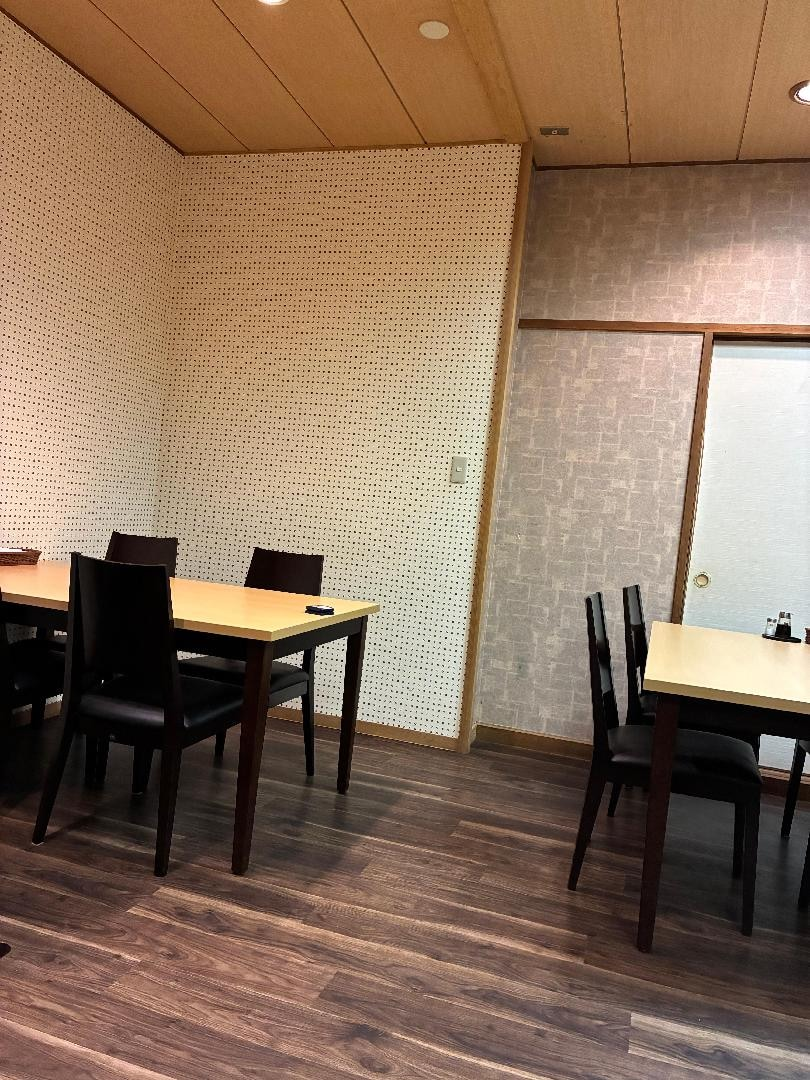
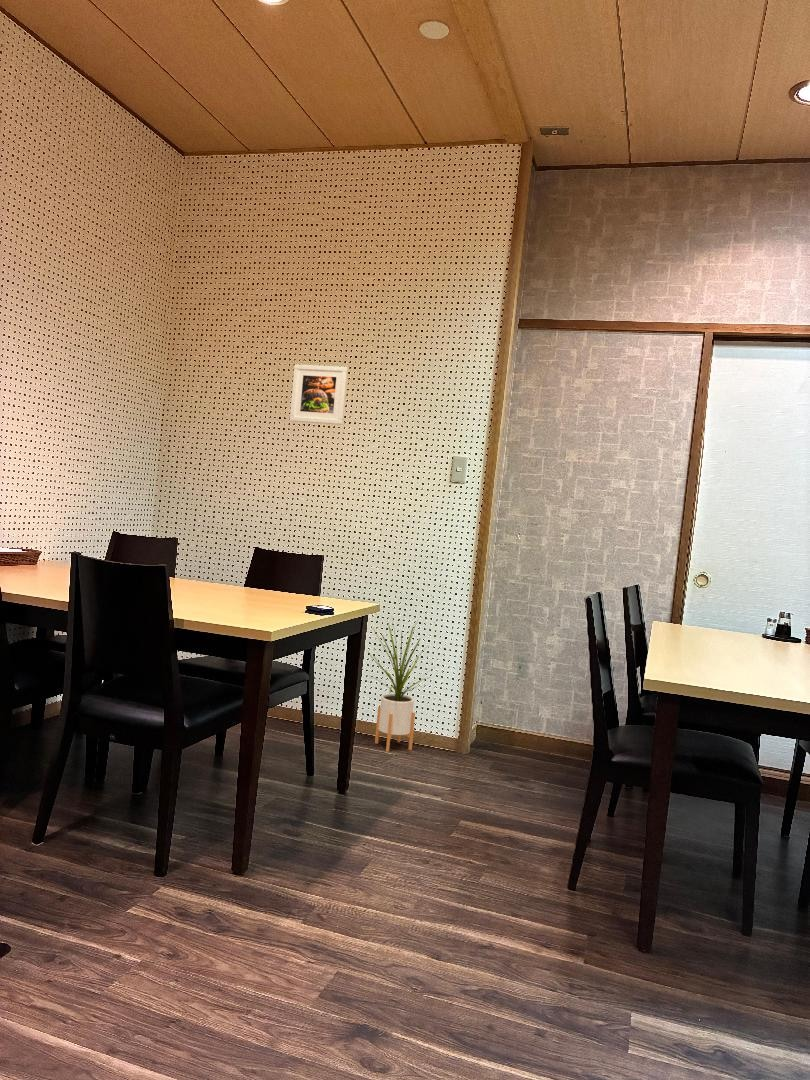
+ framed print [289,363,349,426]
+ house plant [367,615,439,752]
